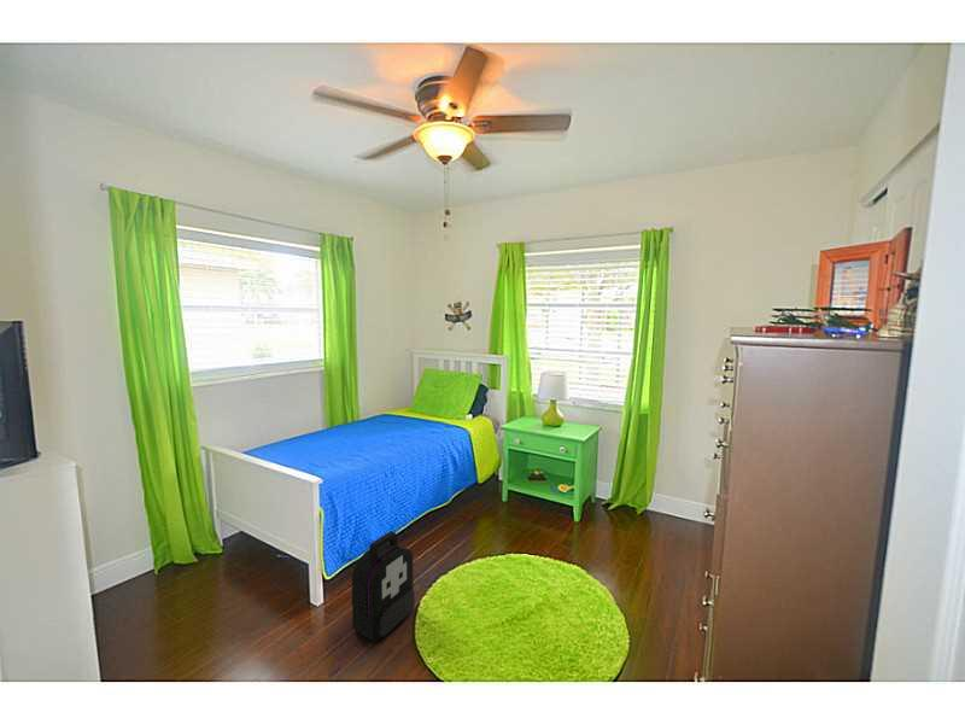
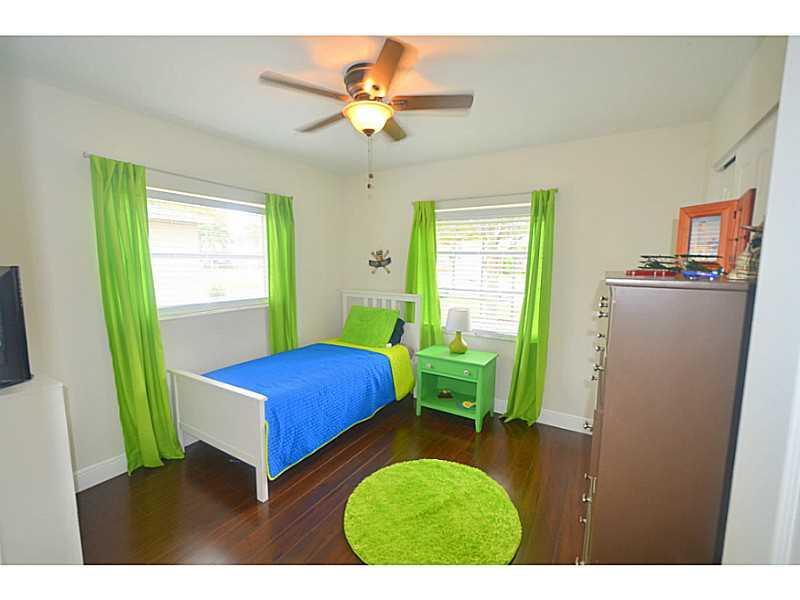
- backpack [351,530,415,643]
